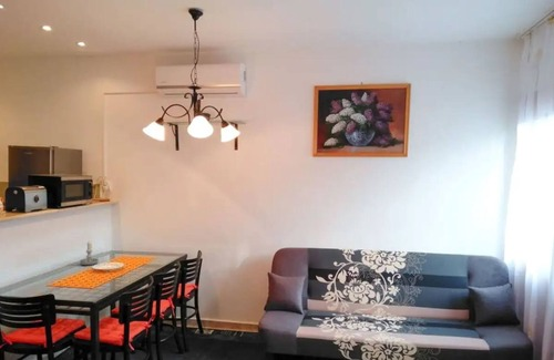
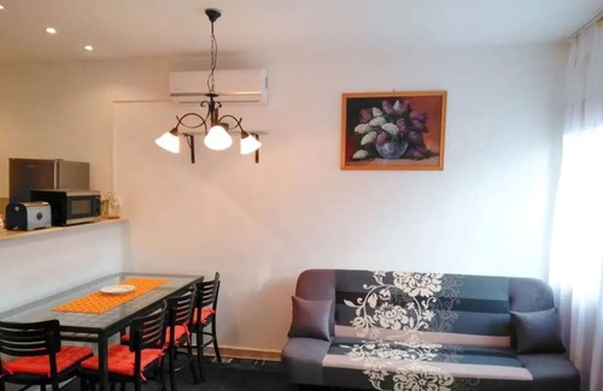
- candle [79,240,100,266]
